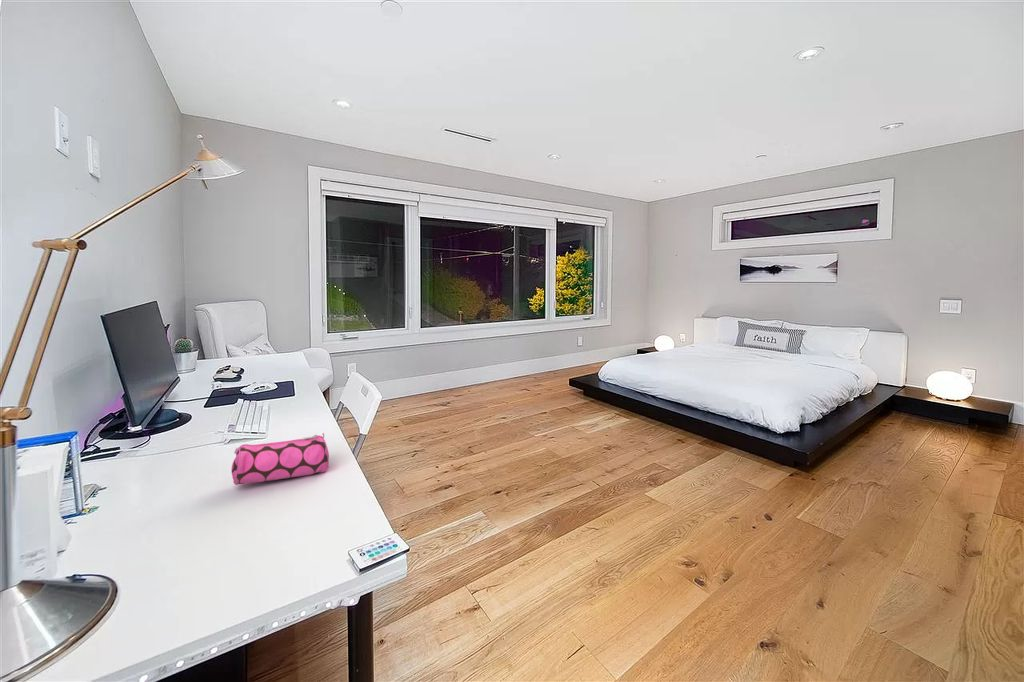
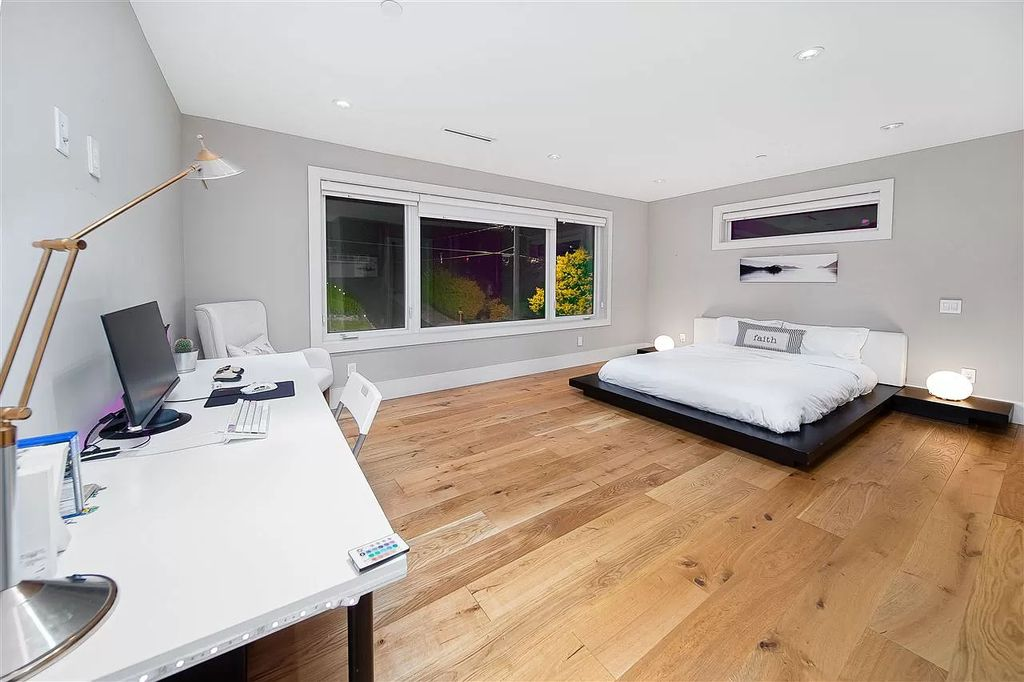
- pencil case [231,432,330,486]
